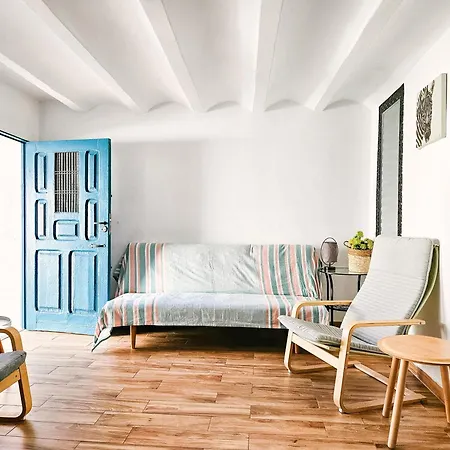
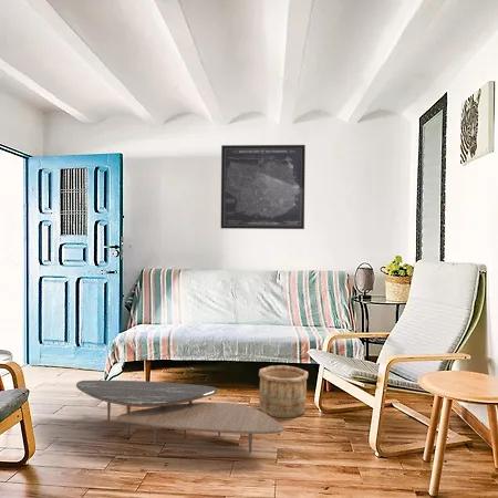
+ wooden bucket [258,364,309,418]
+ coffee table [75,380,286,454]
+ wall art [220,144,307,230]
